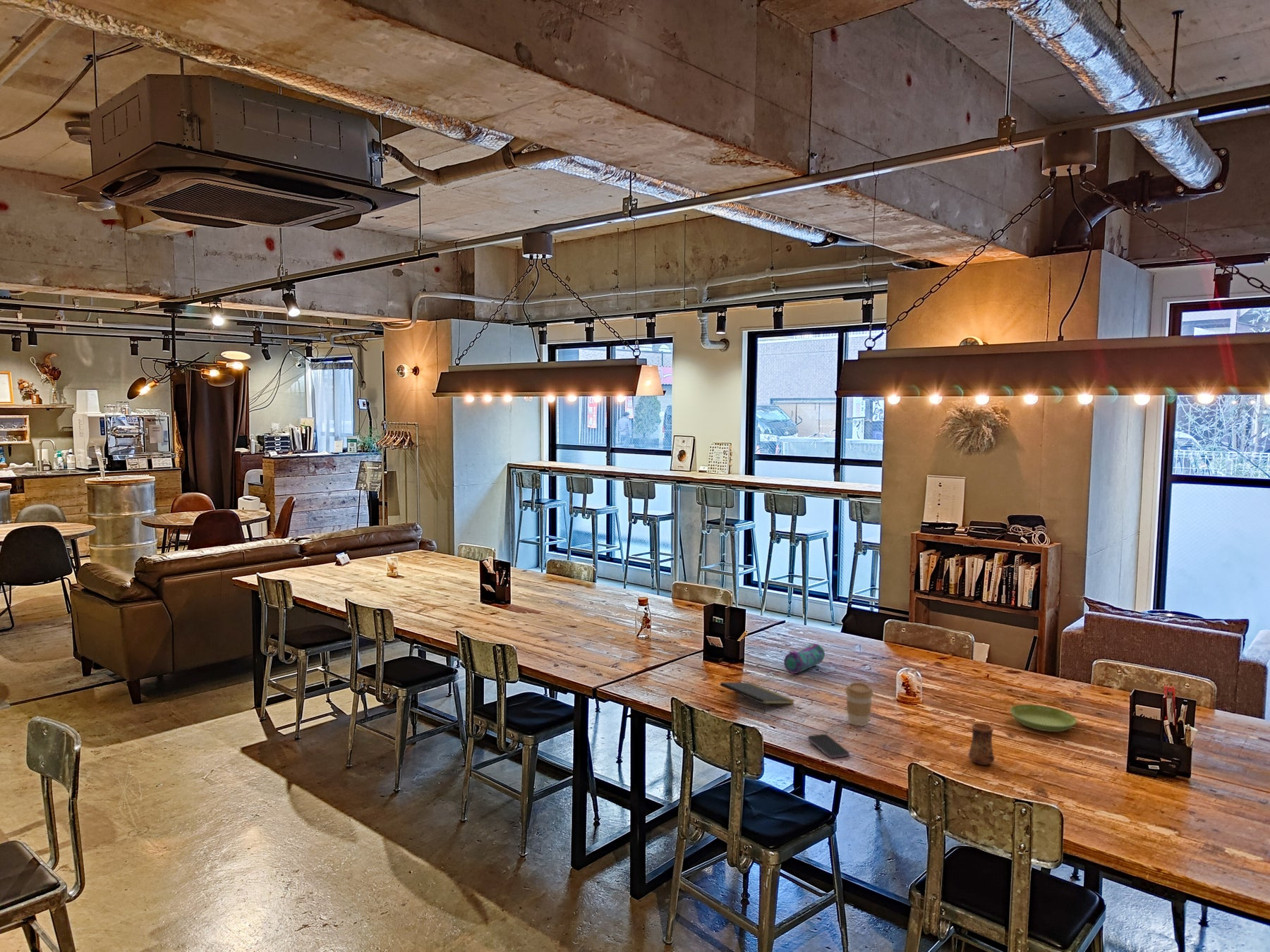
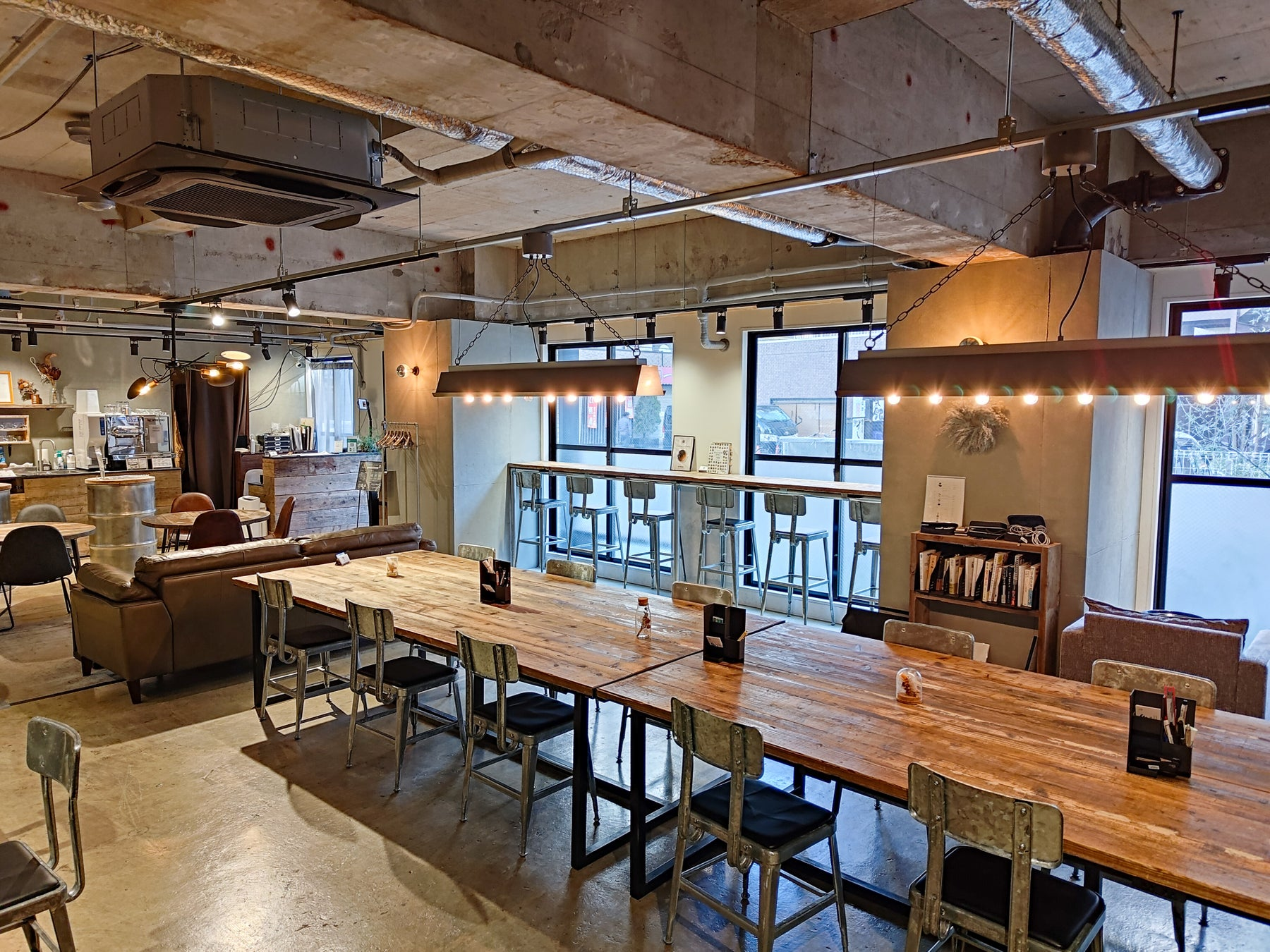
- notepad [720,682,795,714]
- pencil case [783,642,826,674]
- cup [967,722,995,766]
- smartphone [807,733,850,759]
- saucer [1010,704,1077,733]
- coffee cup [845,682,874,726]
